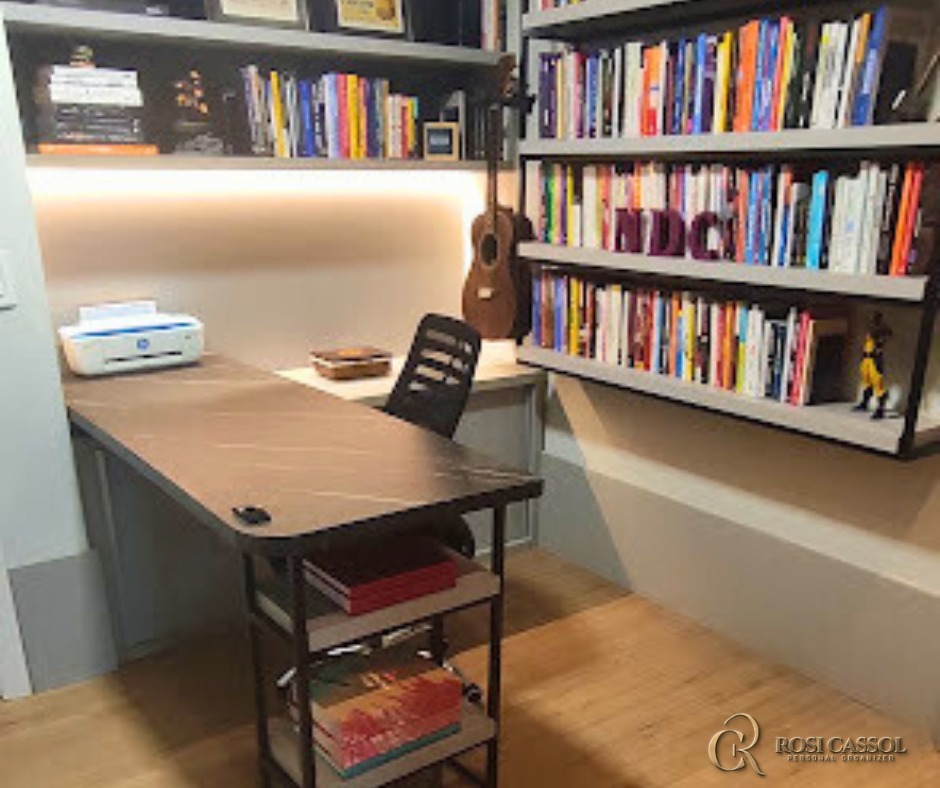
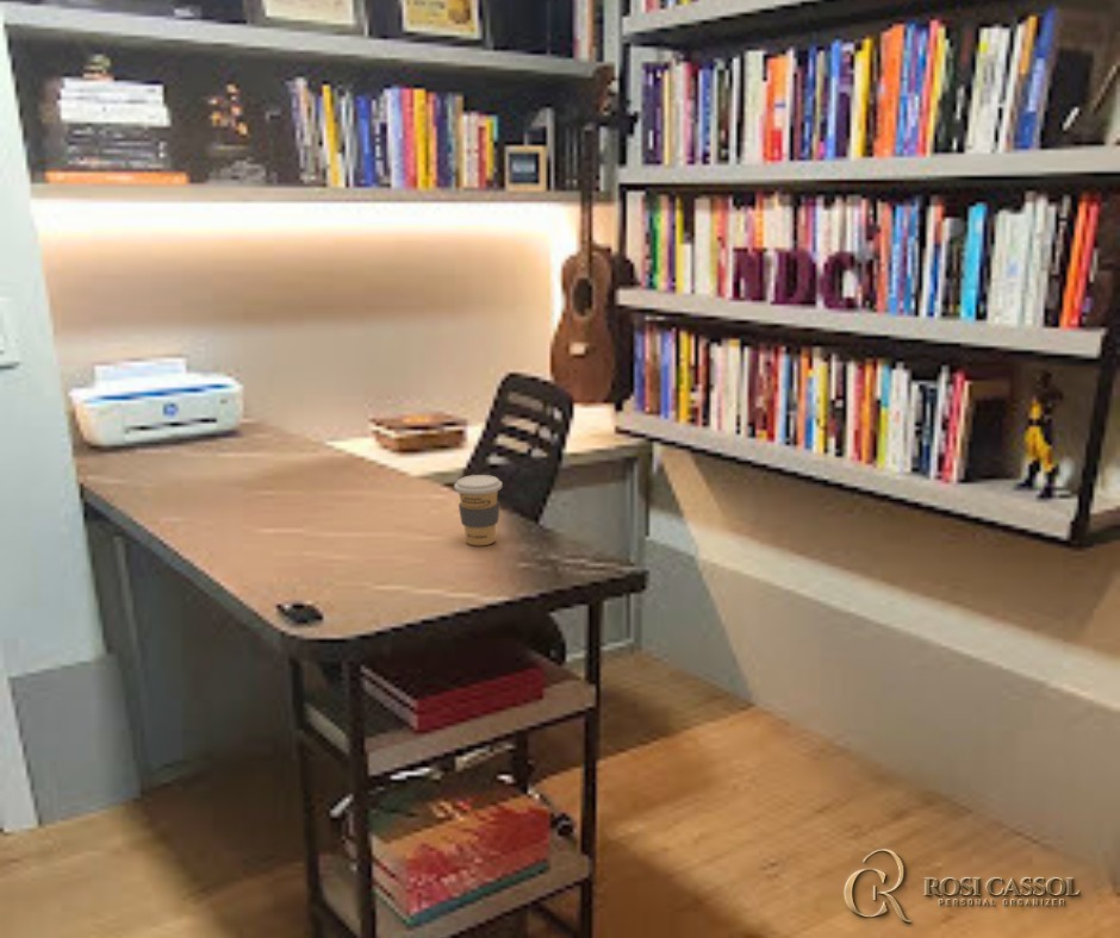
+ coffee cup [453,474,503,546]
